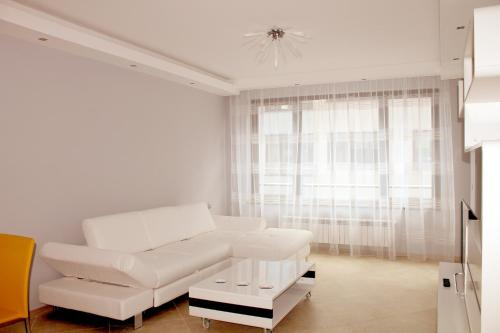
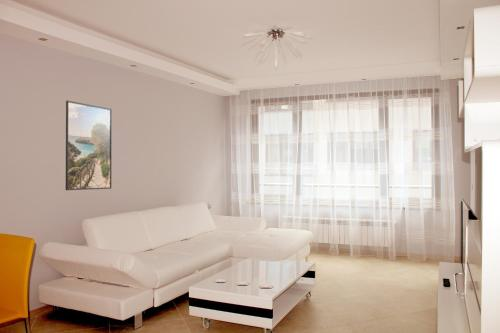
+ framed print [65,100,113,191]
